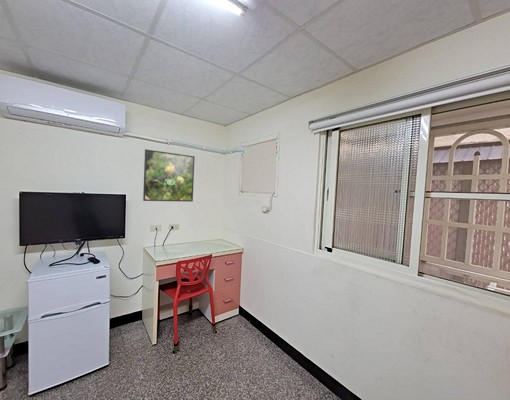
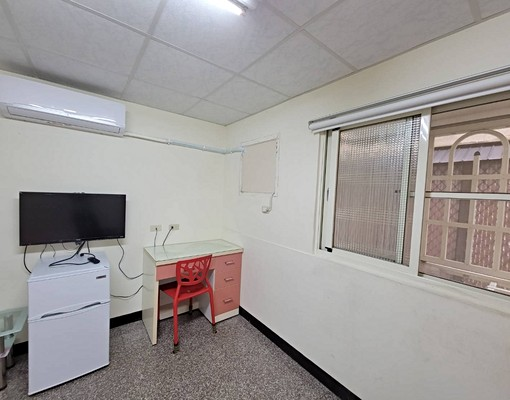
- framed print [142,148,196,203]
